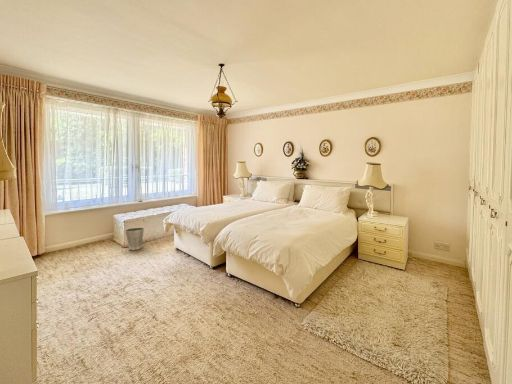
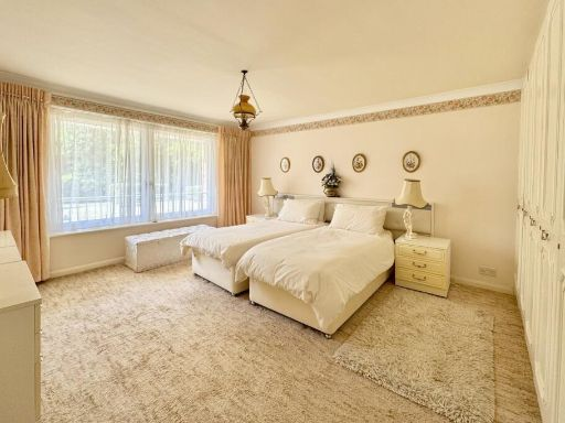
- waste basket [124,227,145,251]
